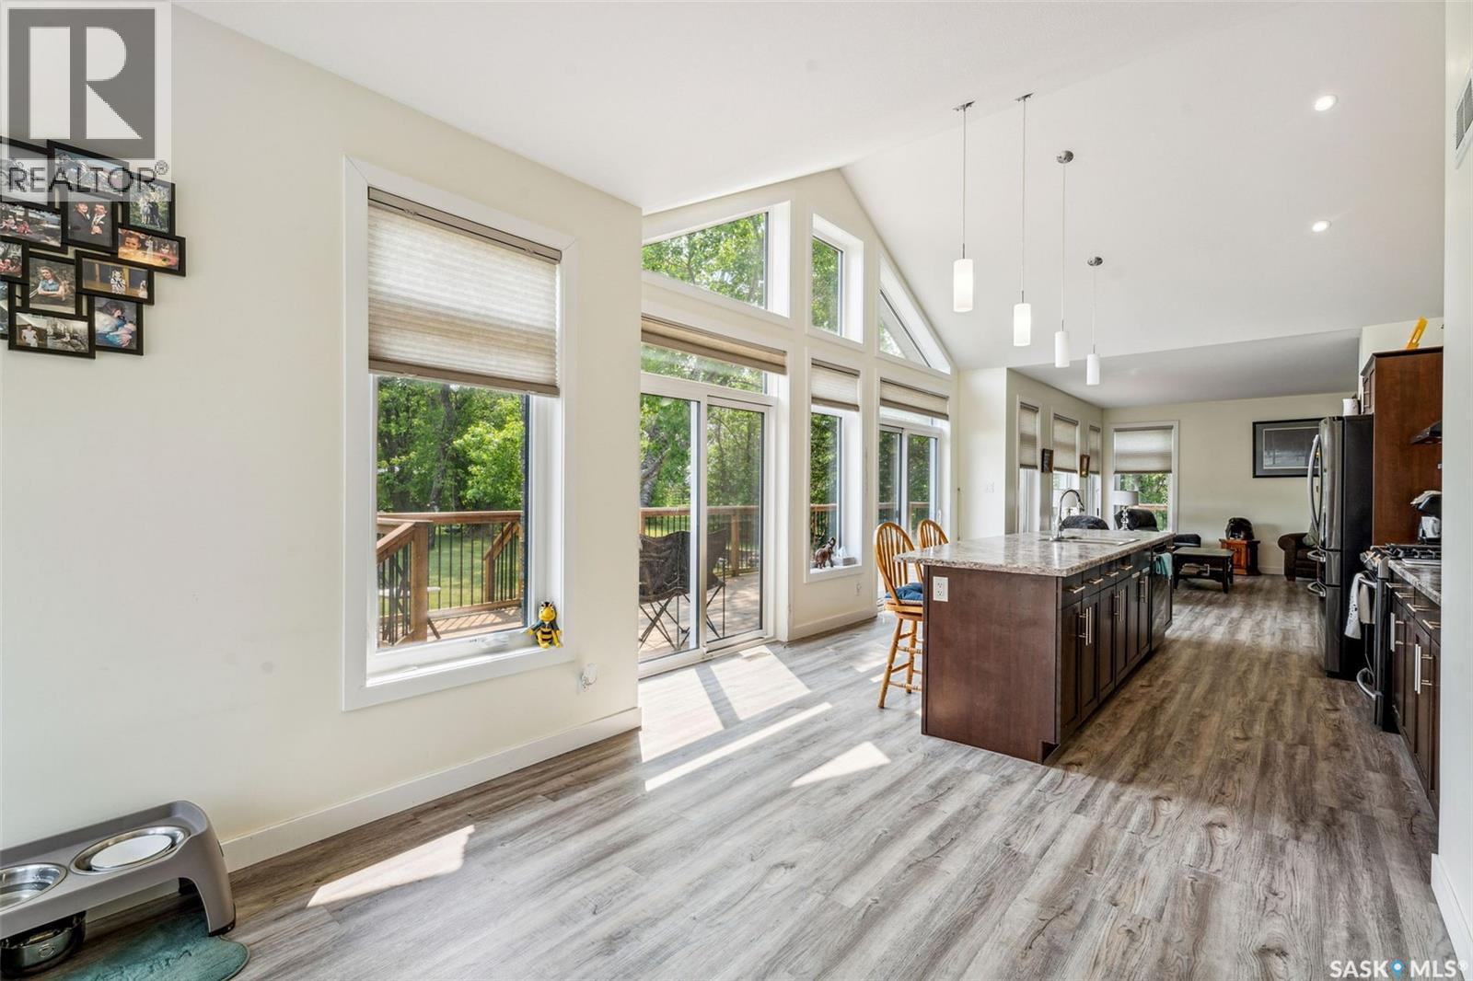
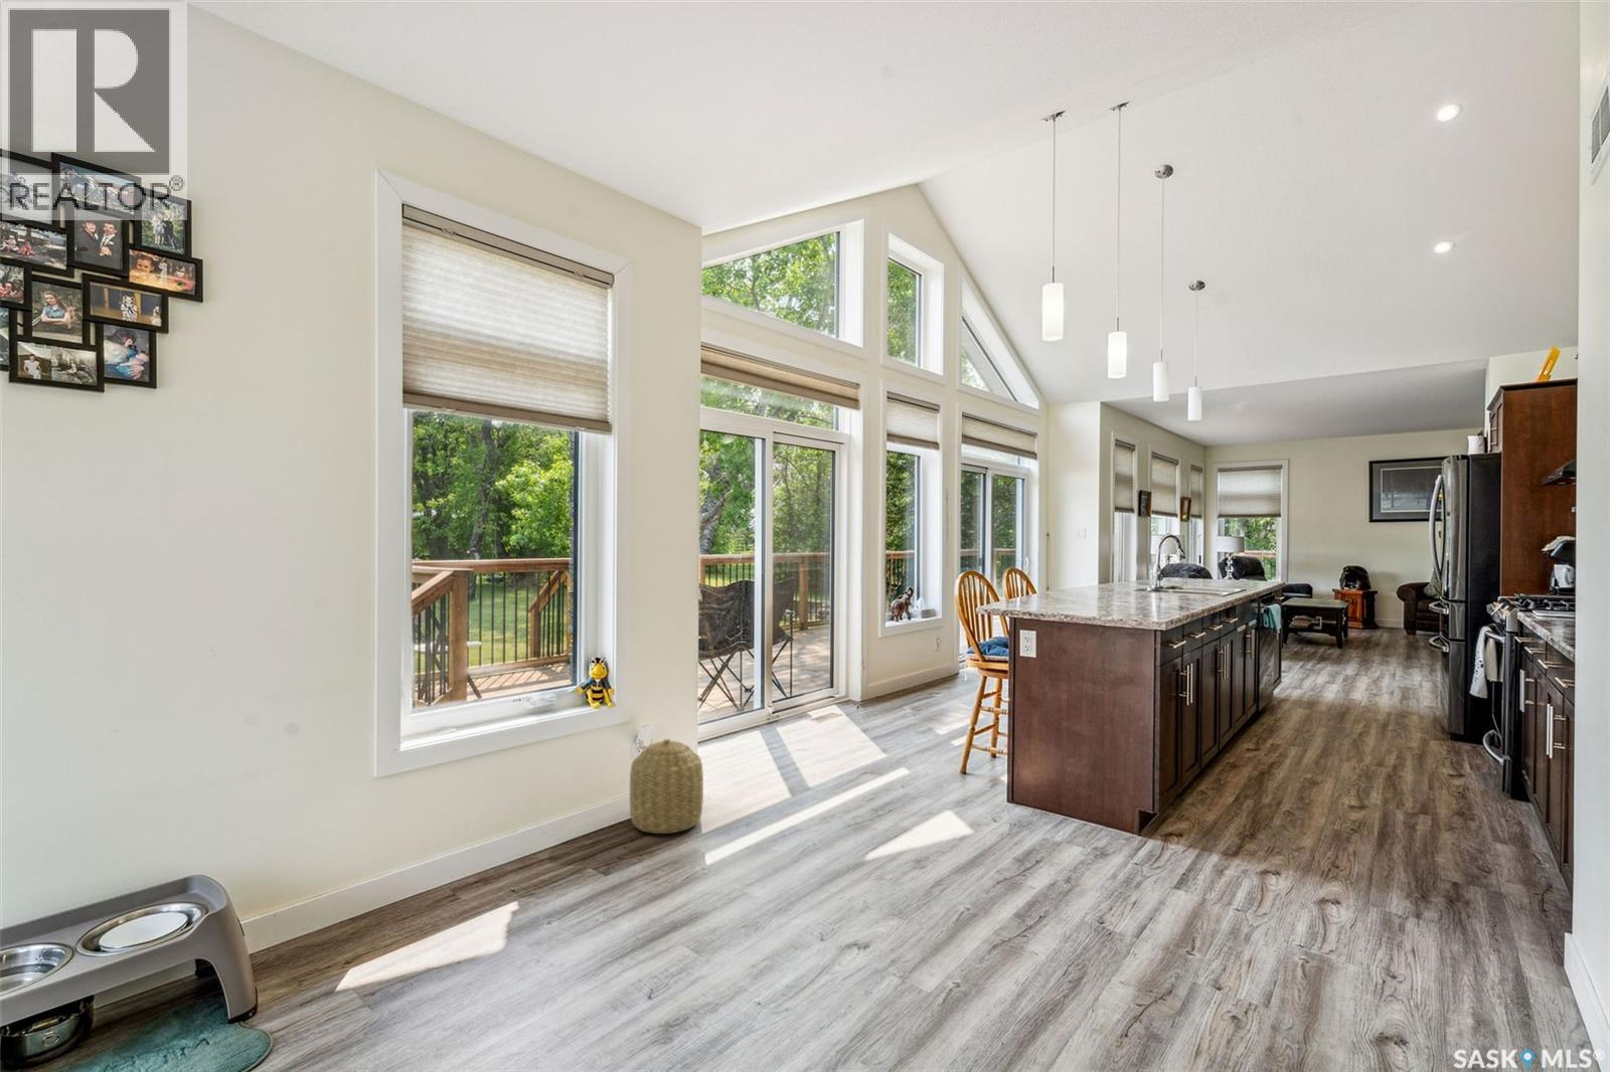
+ basket [628,738,704,835]
